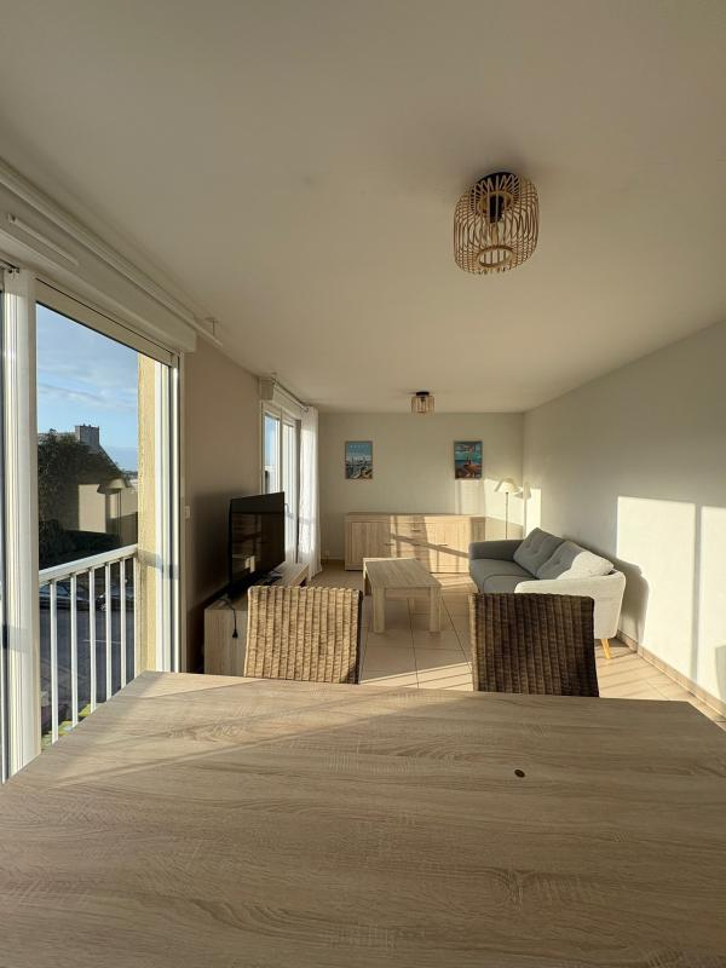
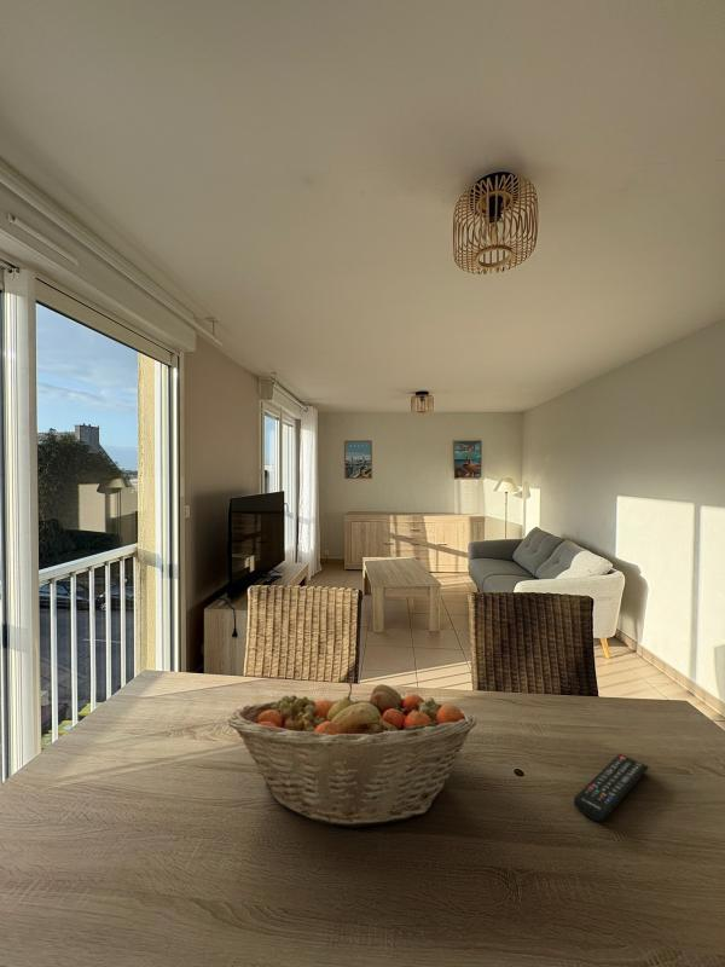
+ fruit basket [227,682,477,829]
+ remote control [573,753,650,822]
